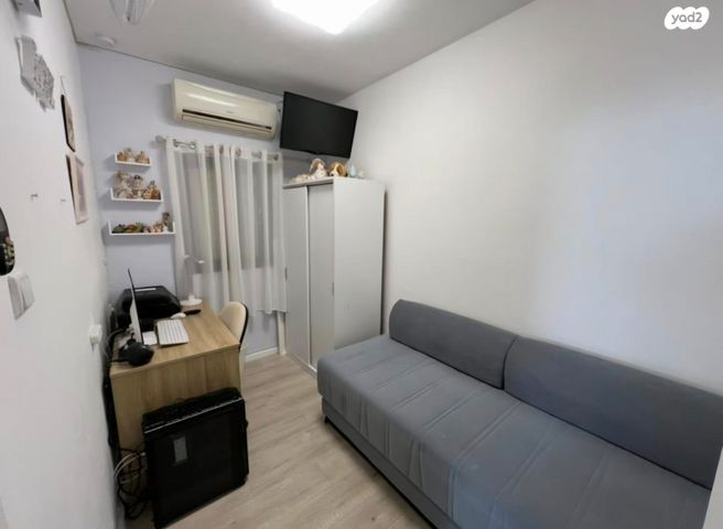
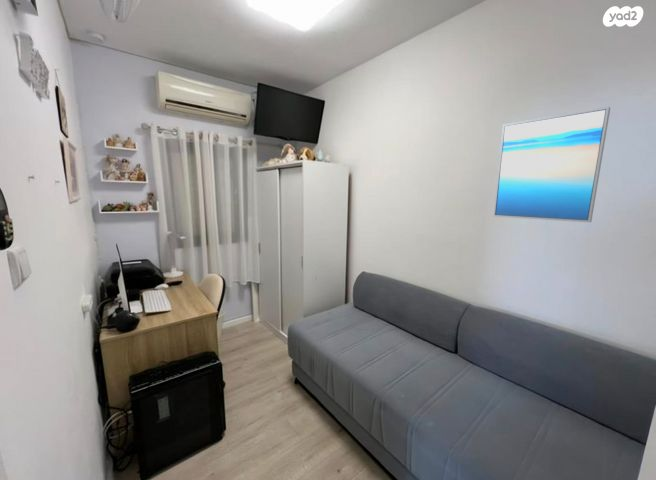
+ wall art [492,106,611,223]
